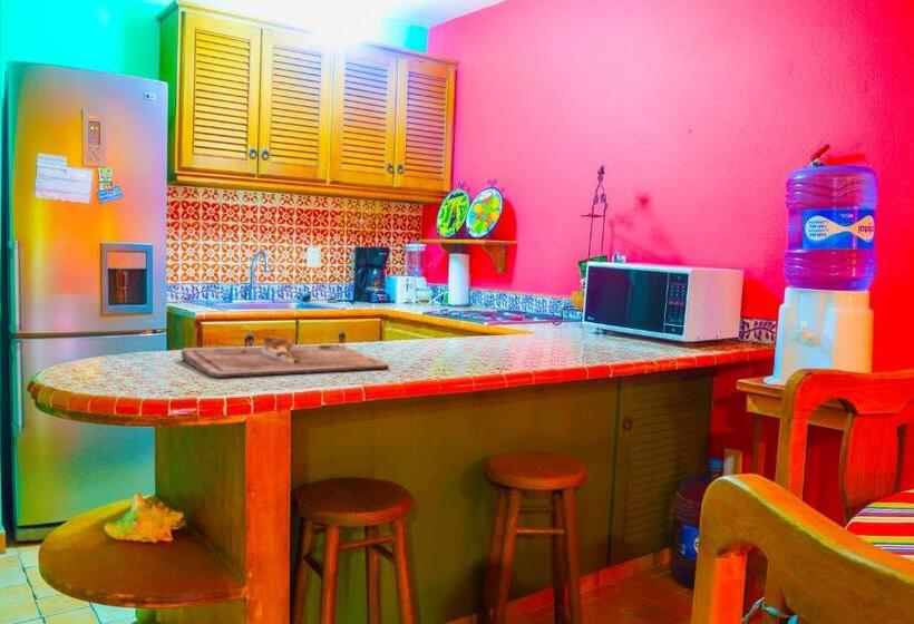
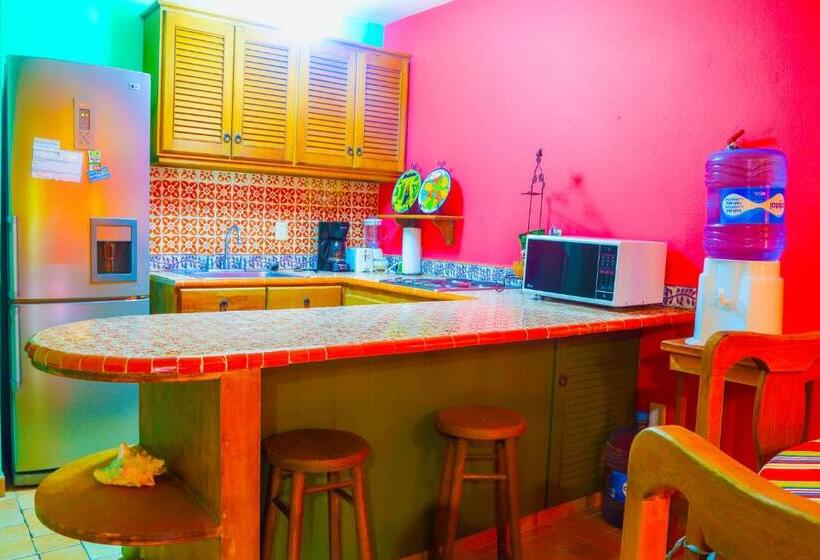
- cutting board [181,335,390,379]
